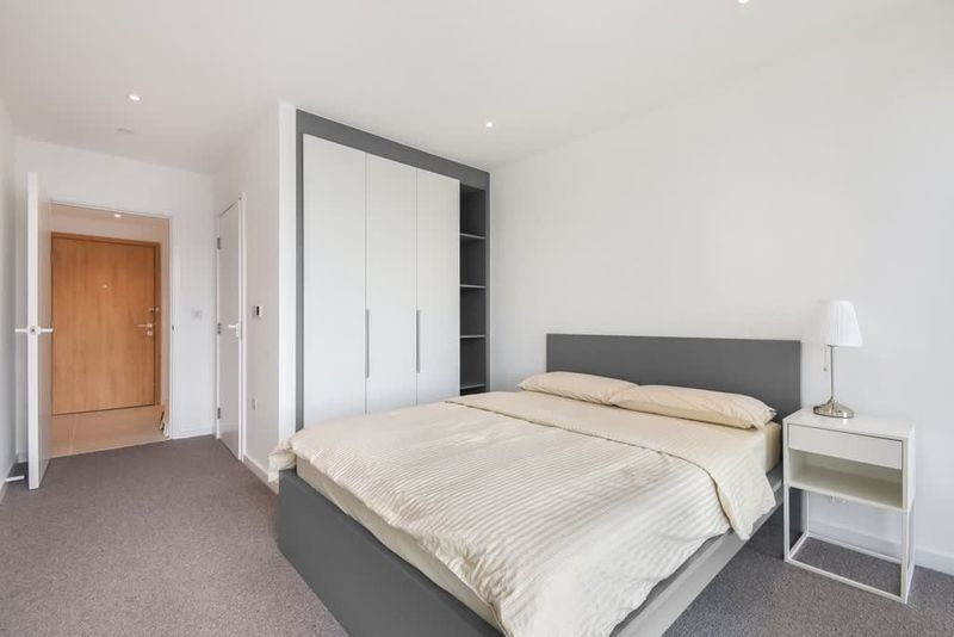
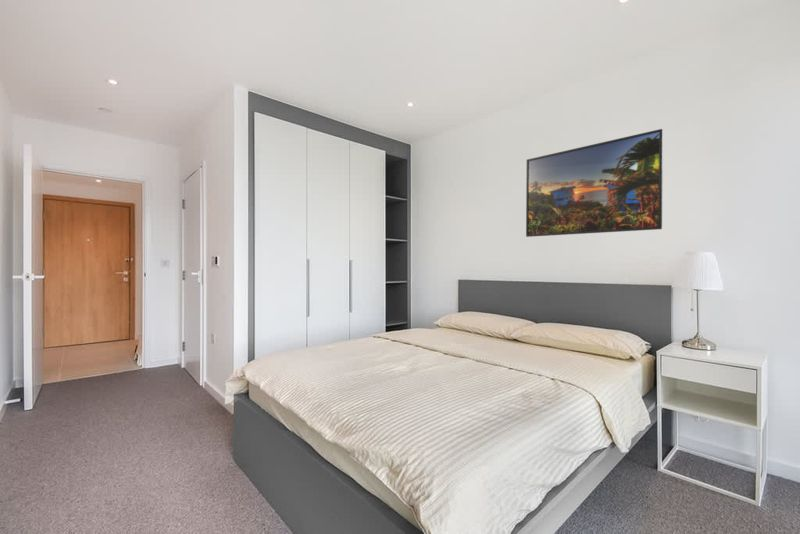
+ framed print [525,128,664,238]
